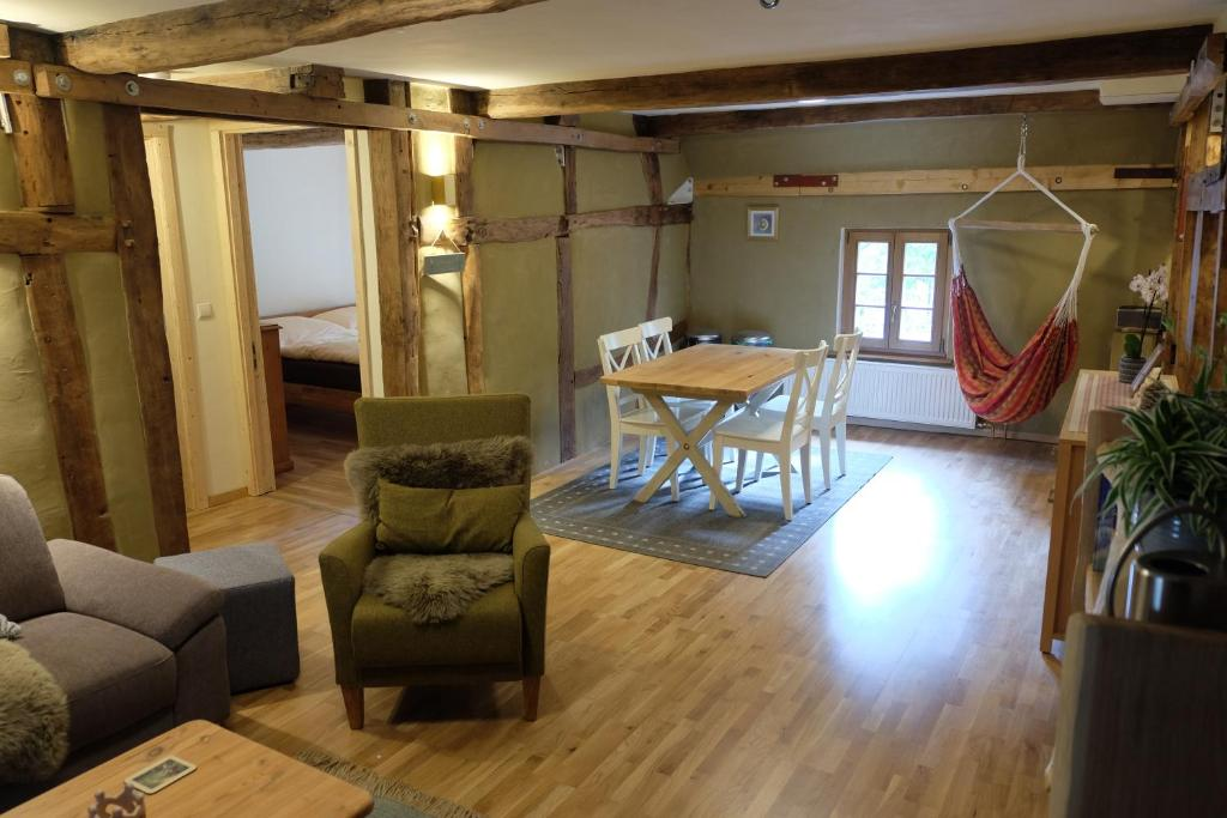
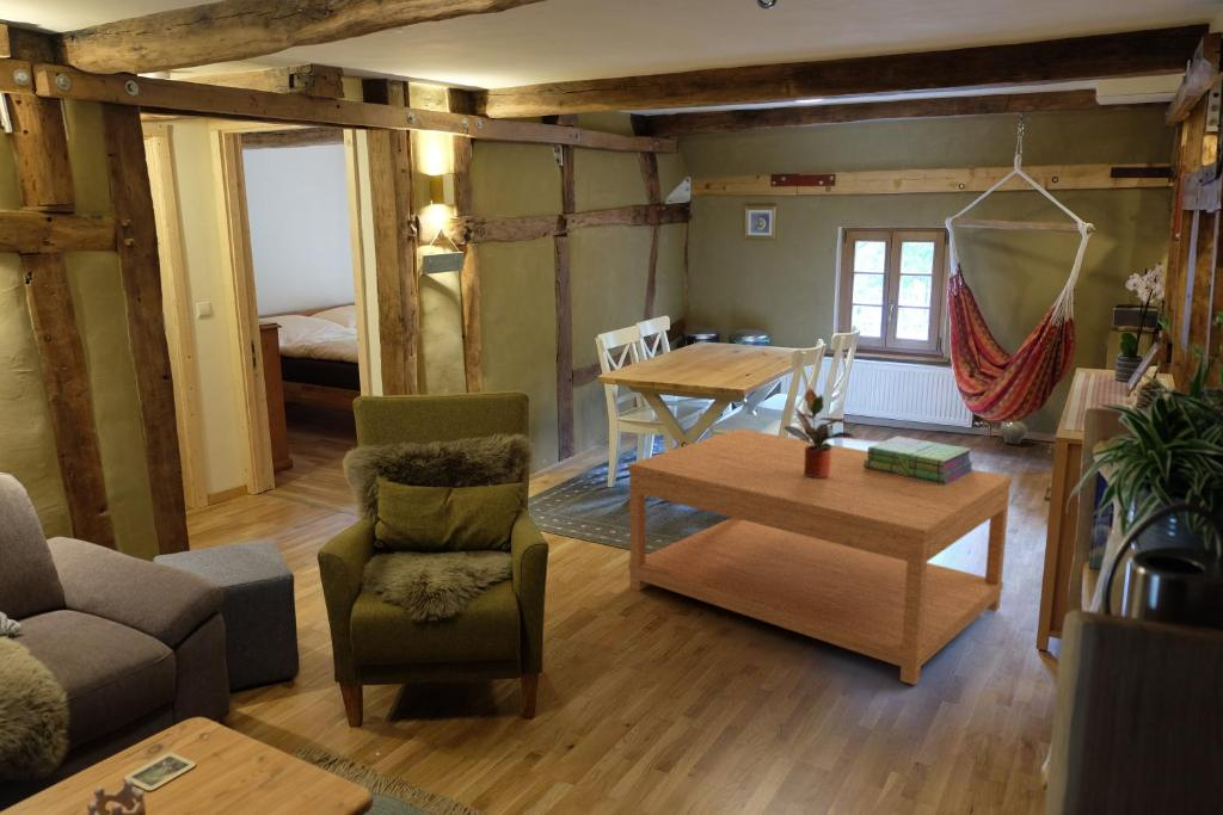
+ coffee table [627,427,1013,686]
+ ceramic jug [1000,420,1028,445]
+ potted plant [782,387,856,477]
+ stack of books [864,436,975,484]
